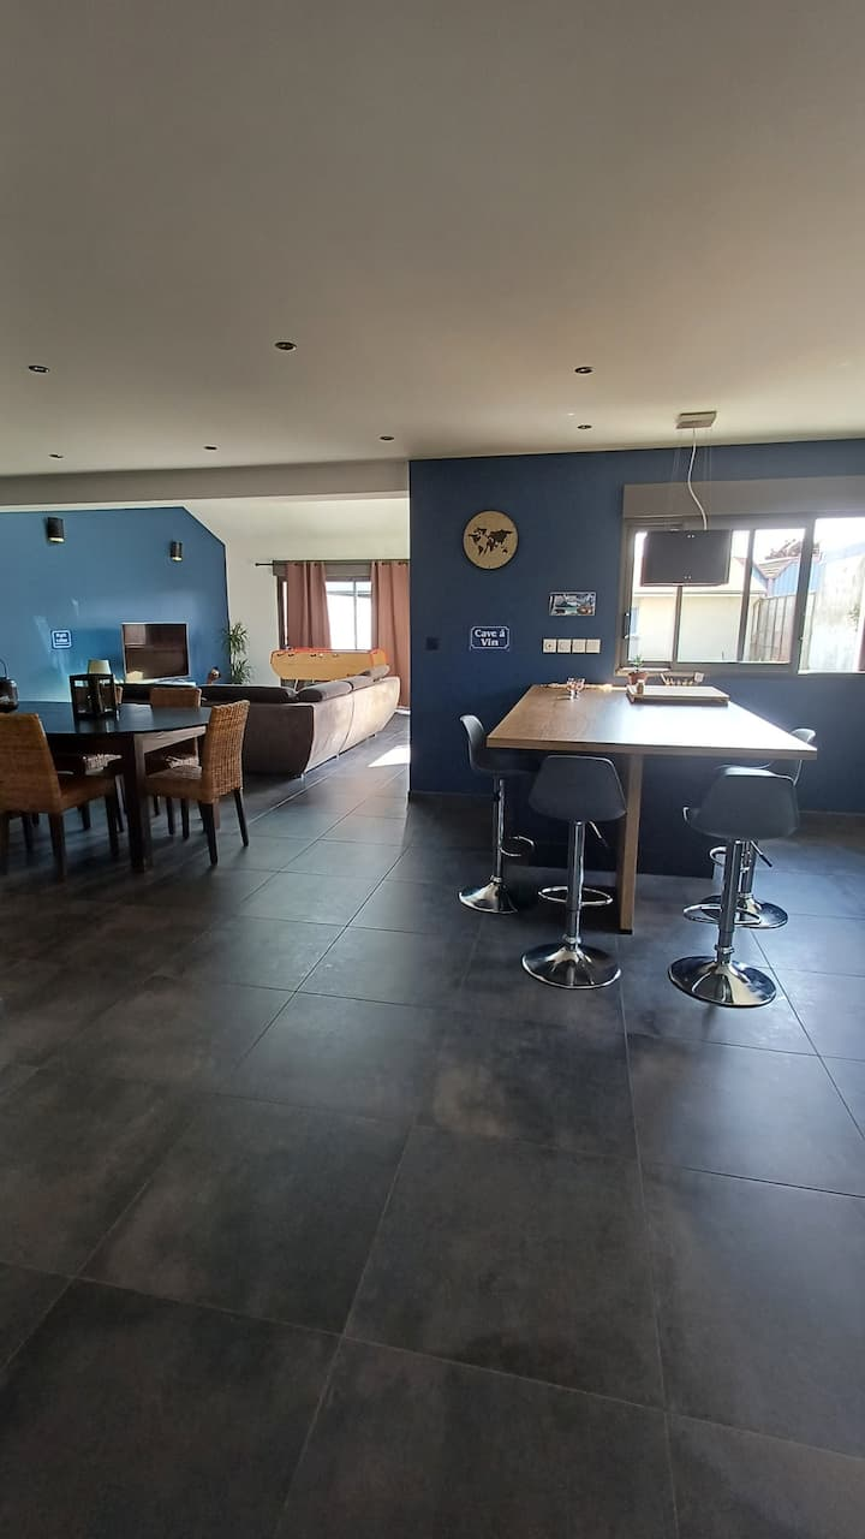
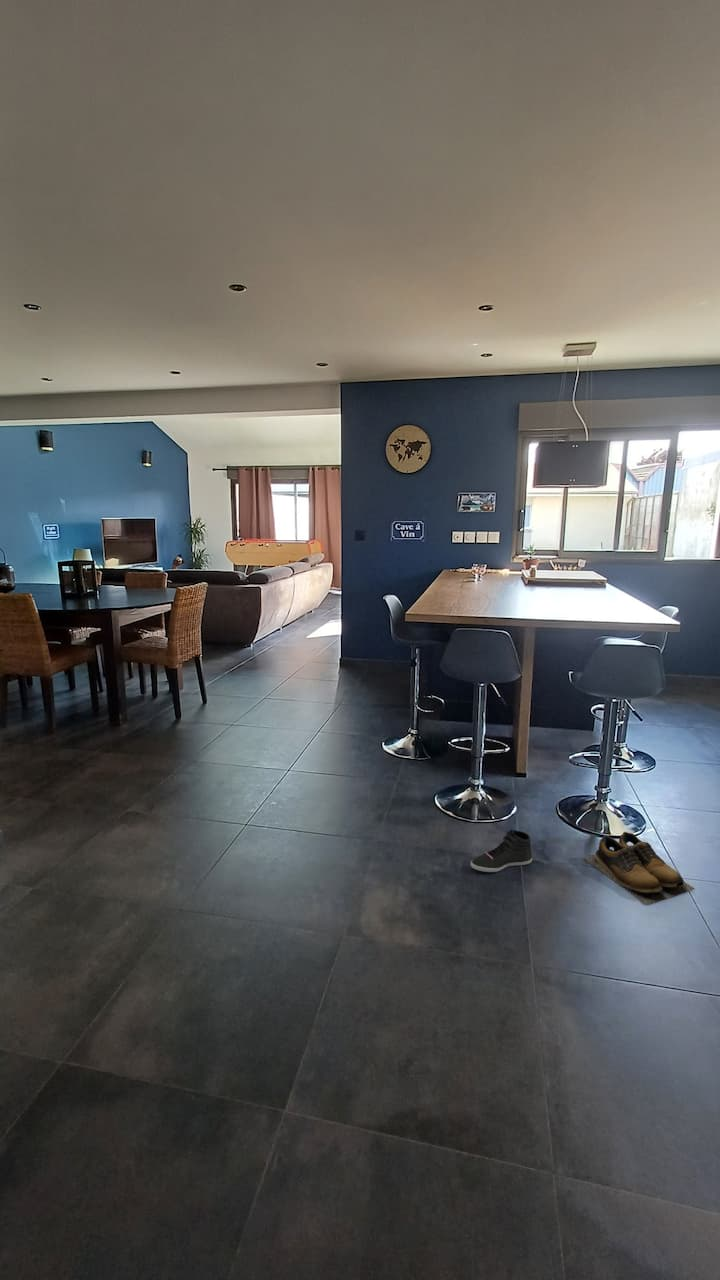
+ sneaker [469,829,533,873]
+ shoes [583,831,696,905]
